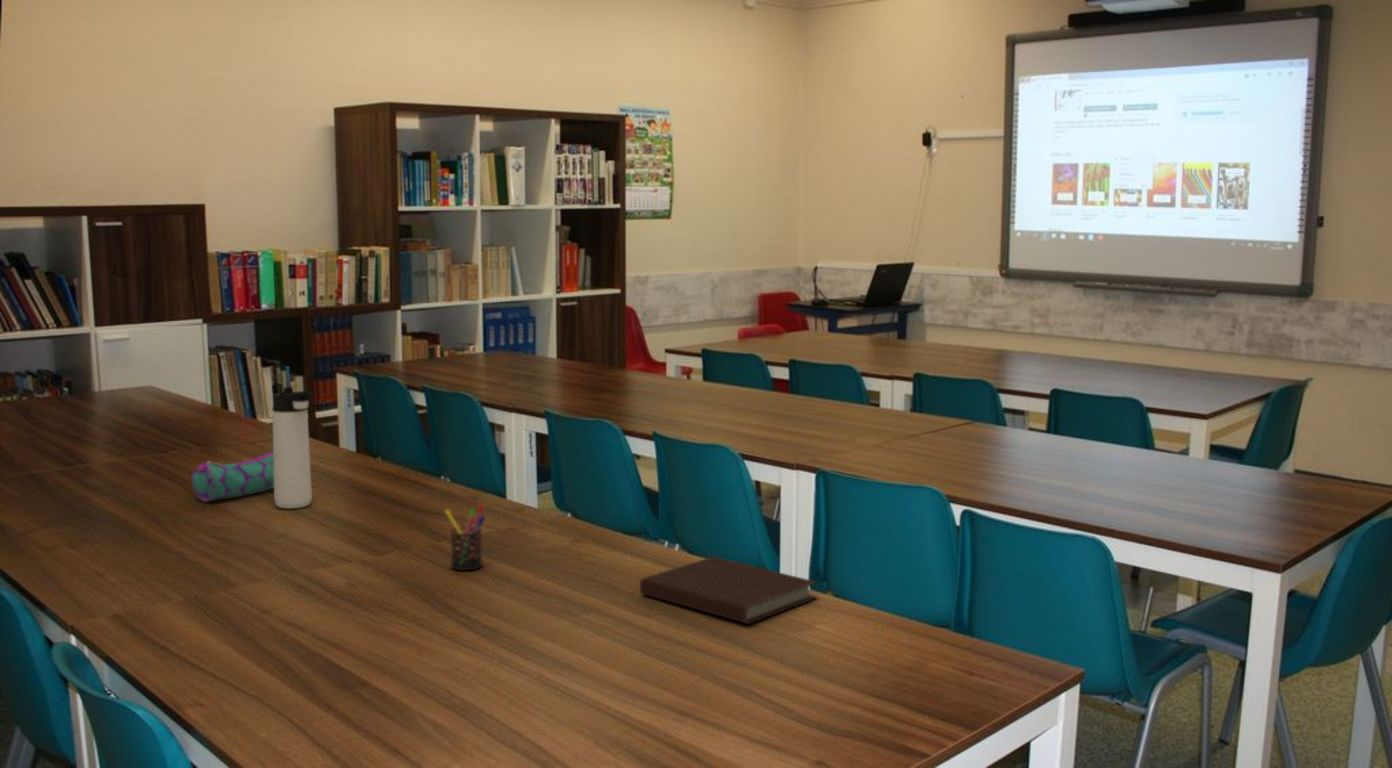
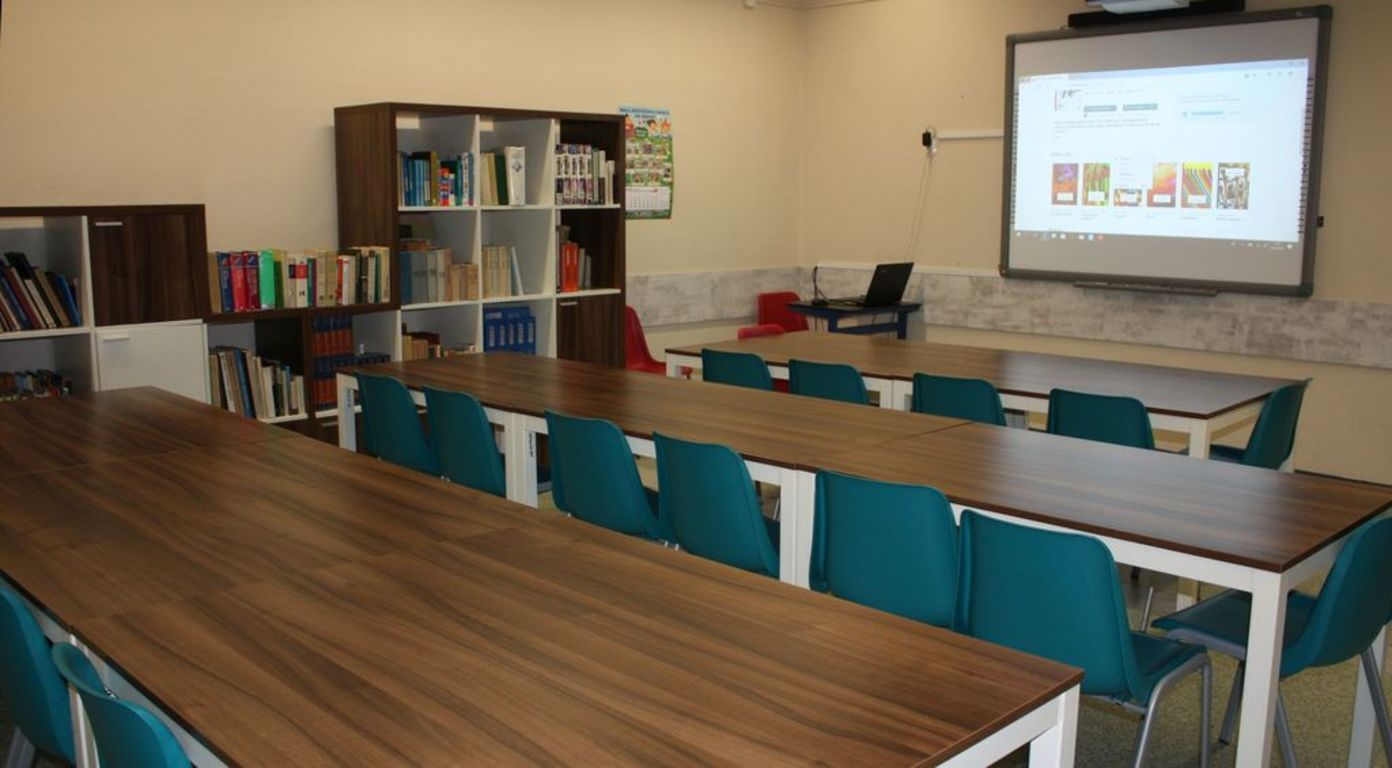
- notebook [639,556,819,625]
- pen holder [444,503,486,572]
- pencil case [191,451,274,502]
- thermos bottle [271,386,313,510]
